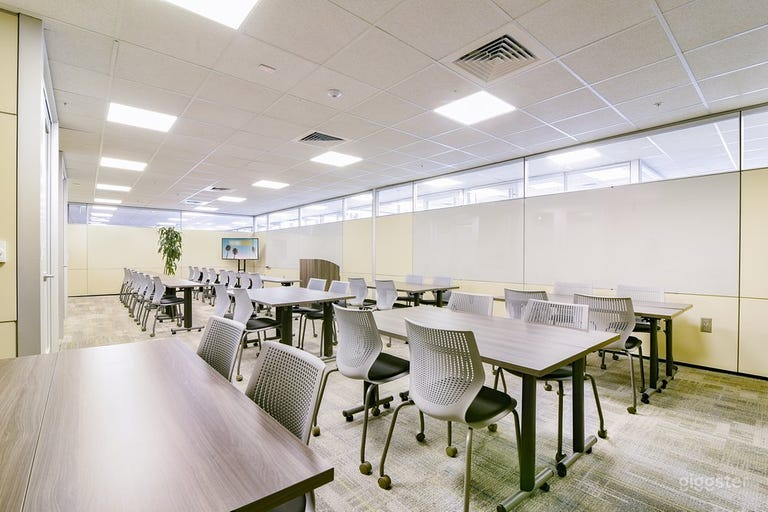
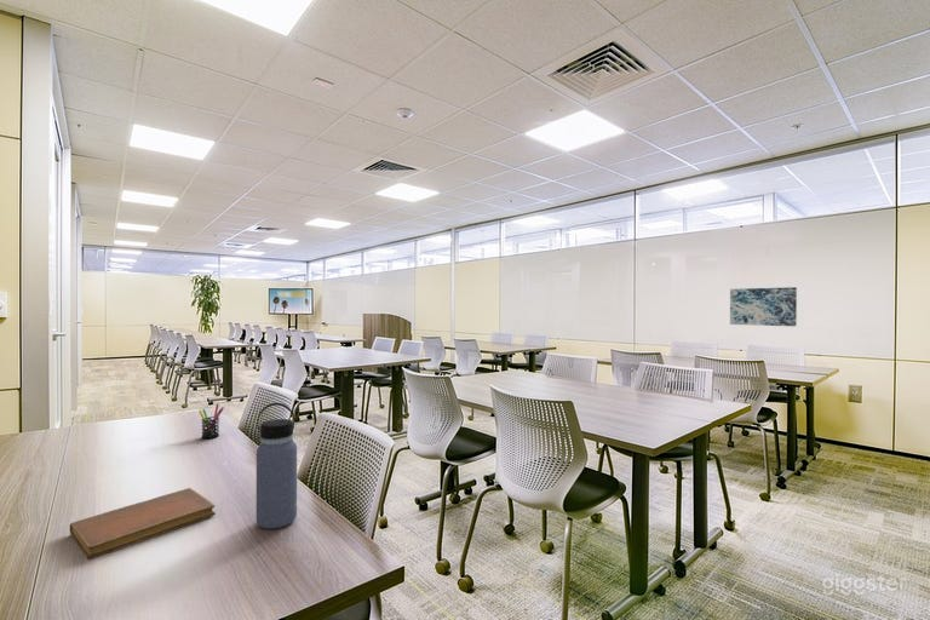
+ pen holder [197,403,225,440]
+ water bottle [256,402,298,530]
+ notebook [69,487,217,559]
+ wall art [729,286,798,327]
